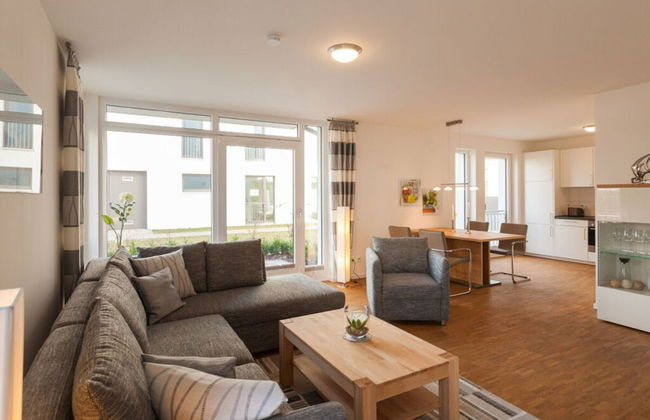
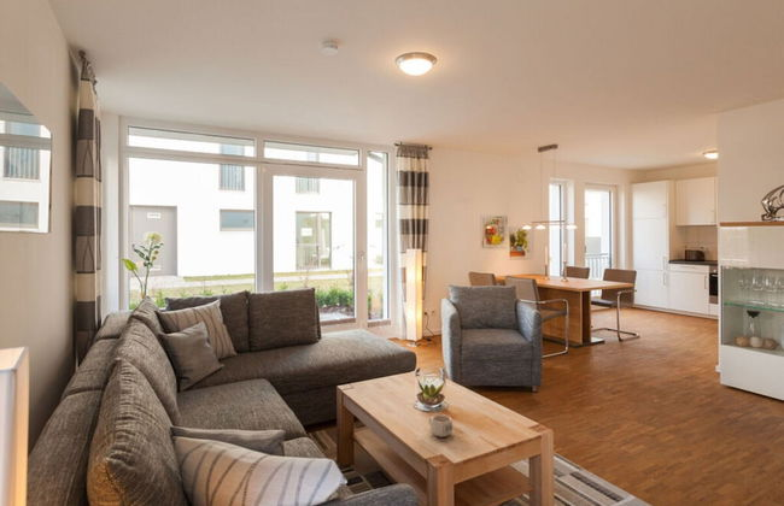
+ mug [428,413,454,439]
